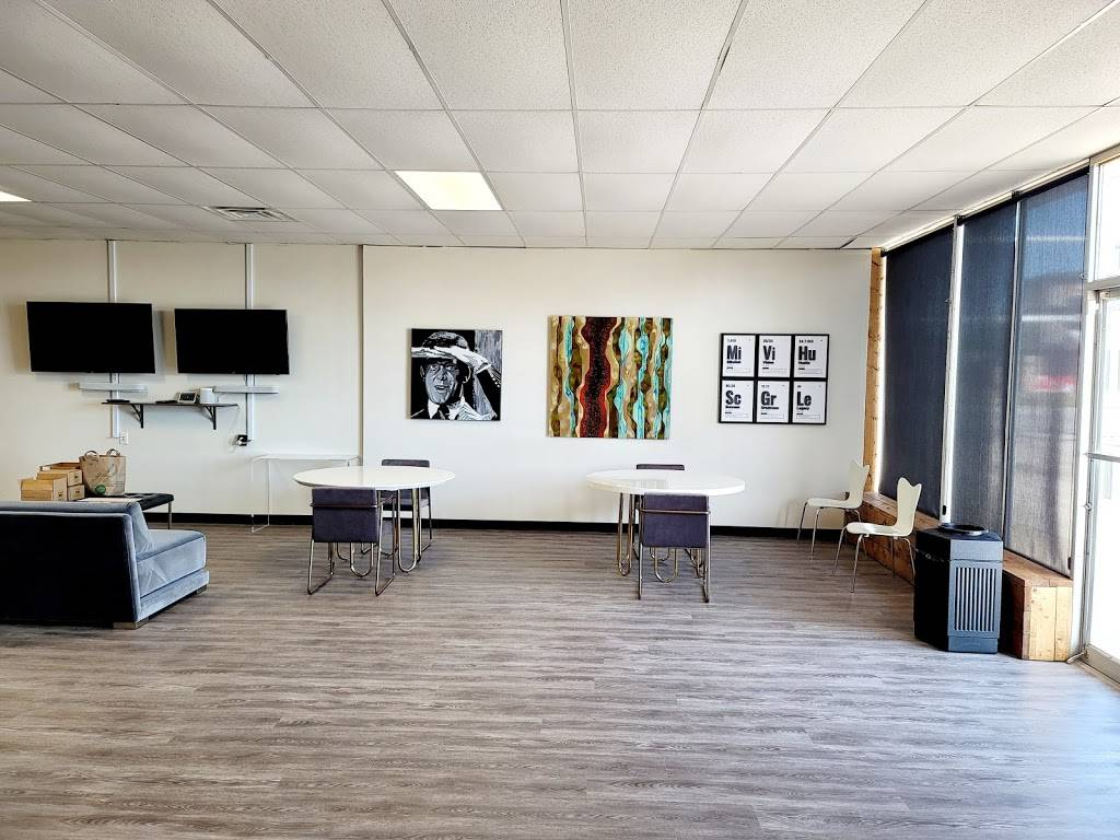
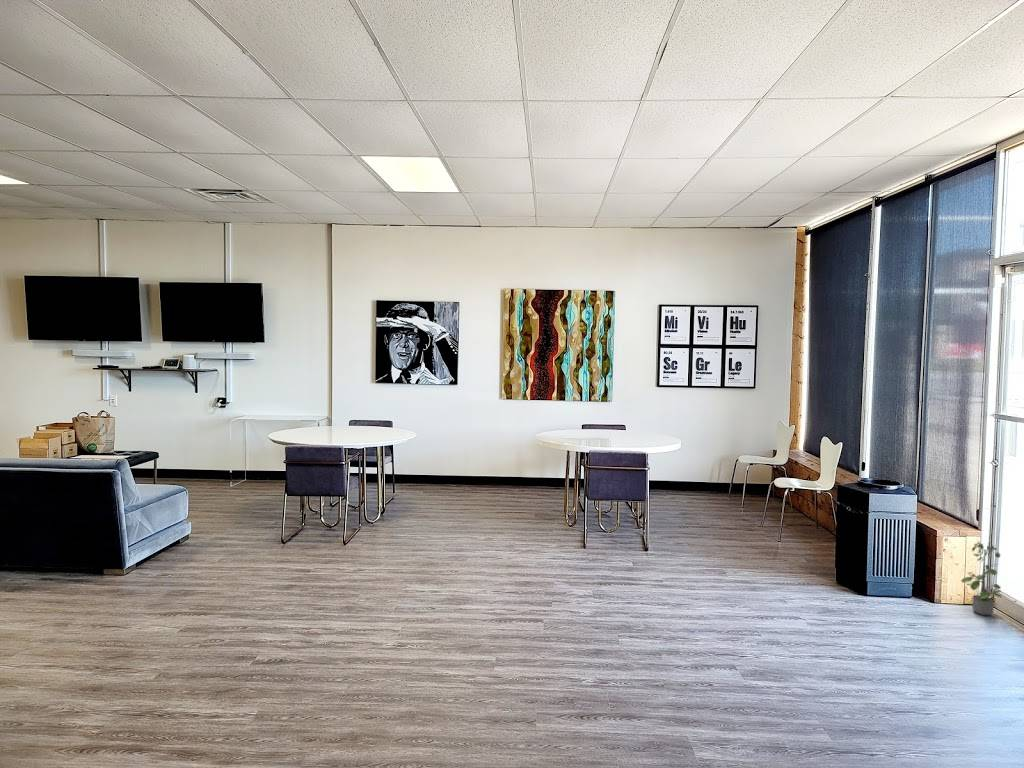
+ potted plant [960,539,1002,616]
